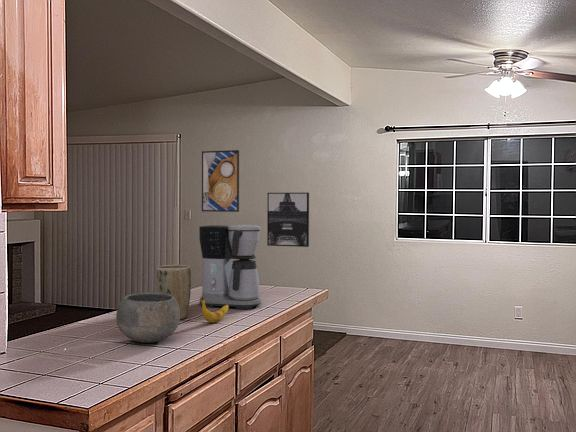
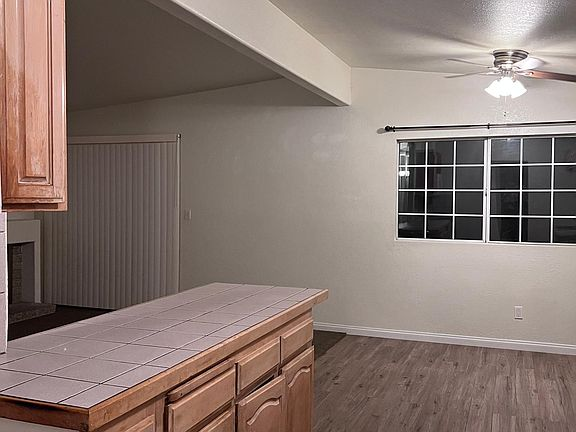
- coffee maker [198,224,262,310]
- plant pot [155,264,192,320]
- wall art [266,192,310,248]
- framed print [201,149,240,213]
- banana [201,297,230,324]
- bowl [115,291,181,344]
